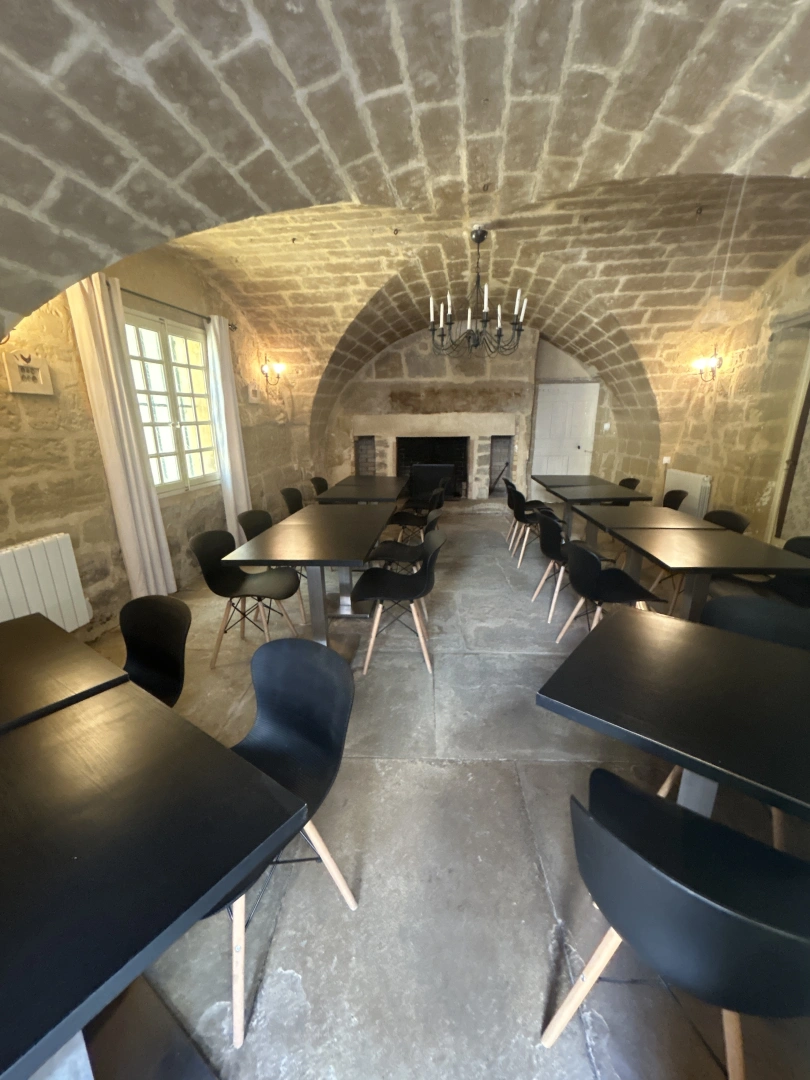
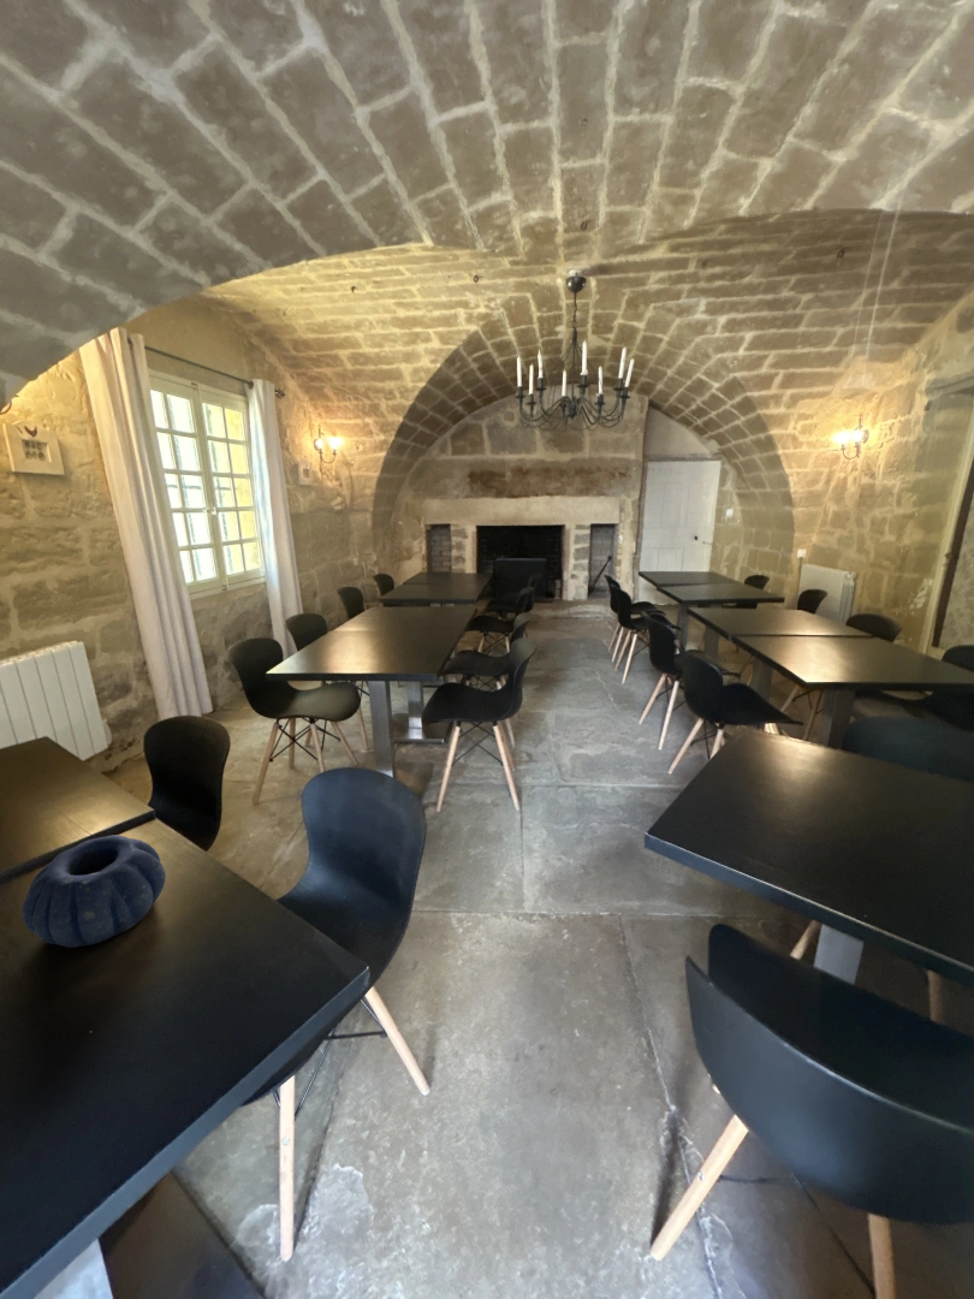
+ decorative bowl [20,834,167,949]
